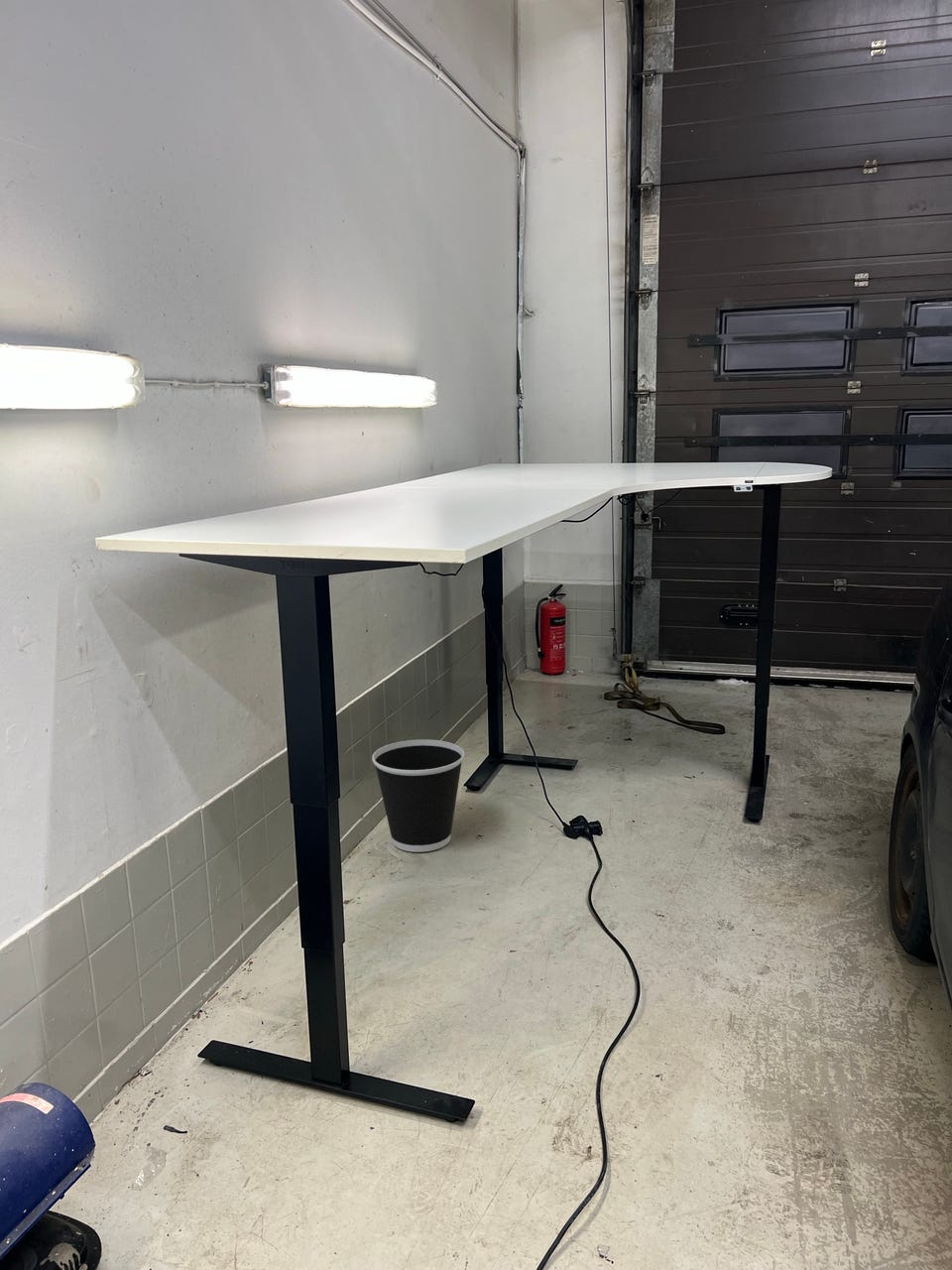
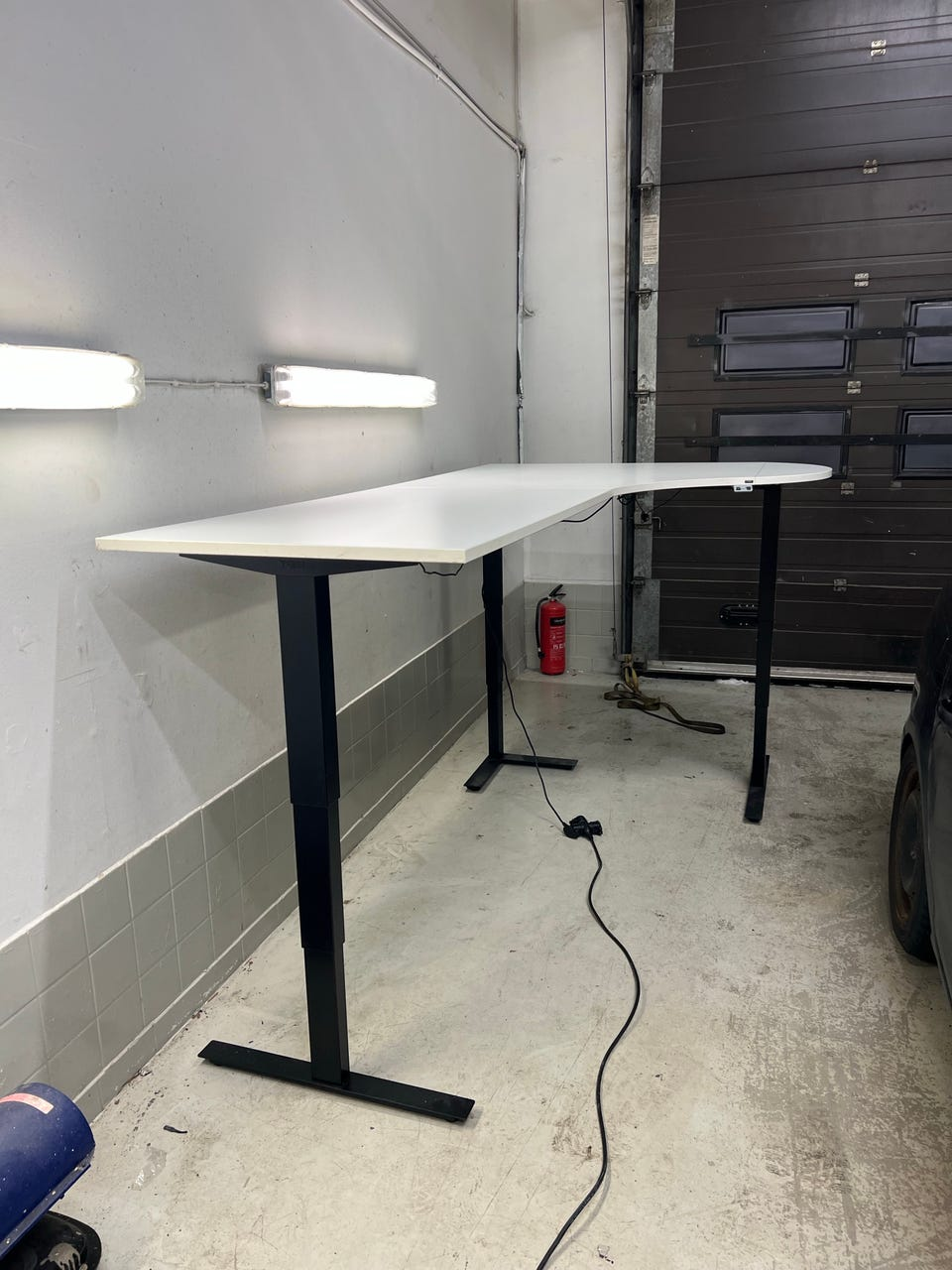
- wastebasket [371,739,465,853]
